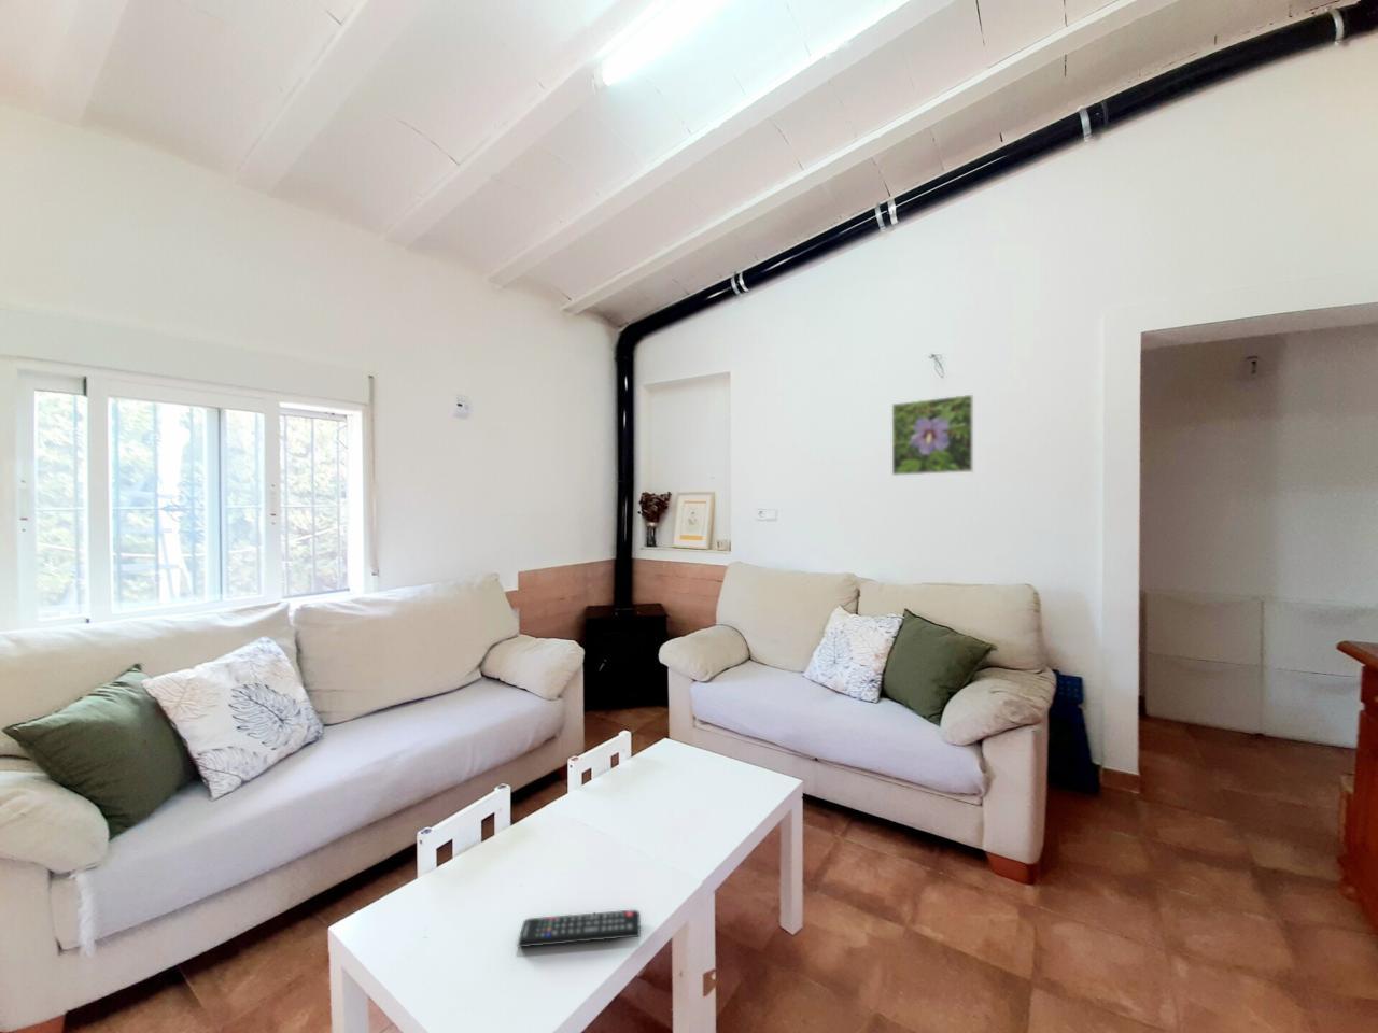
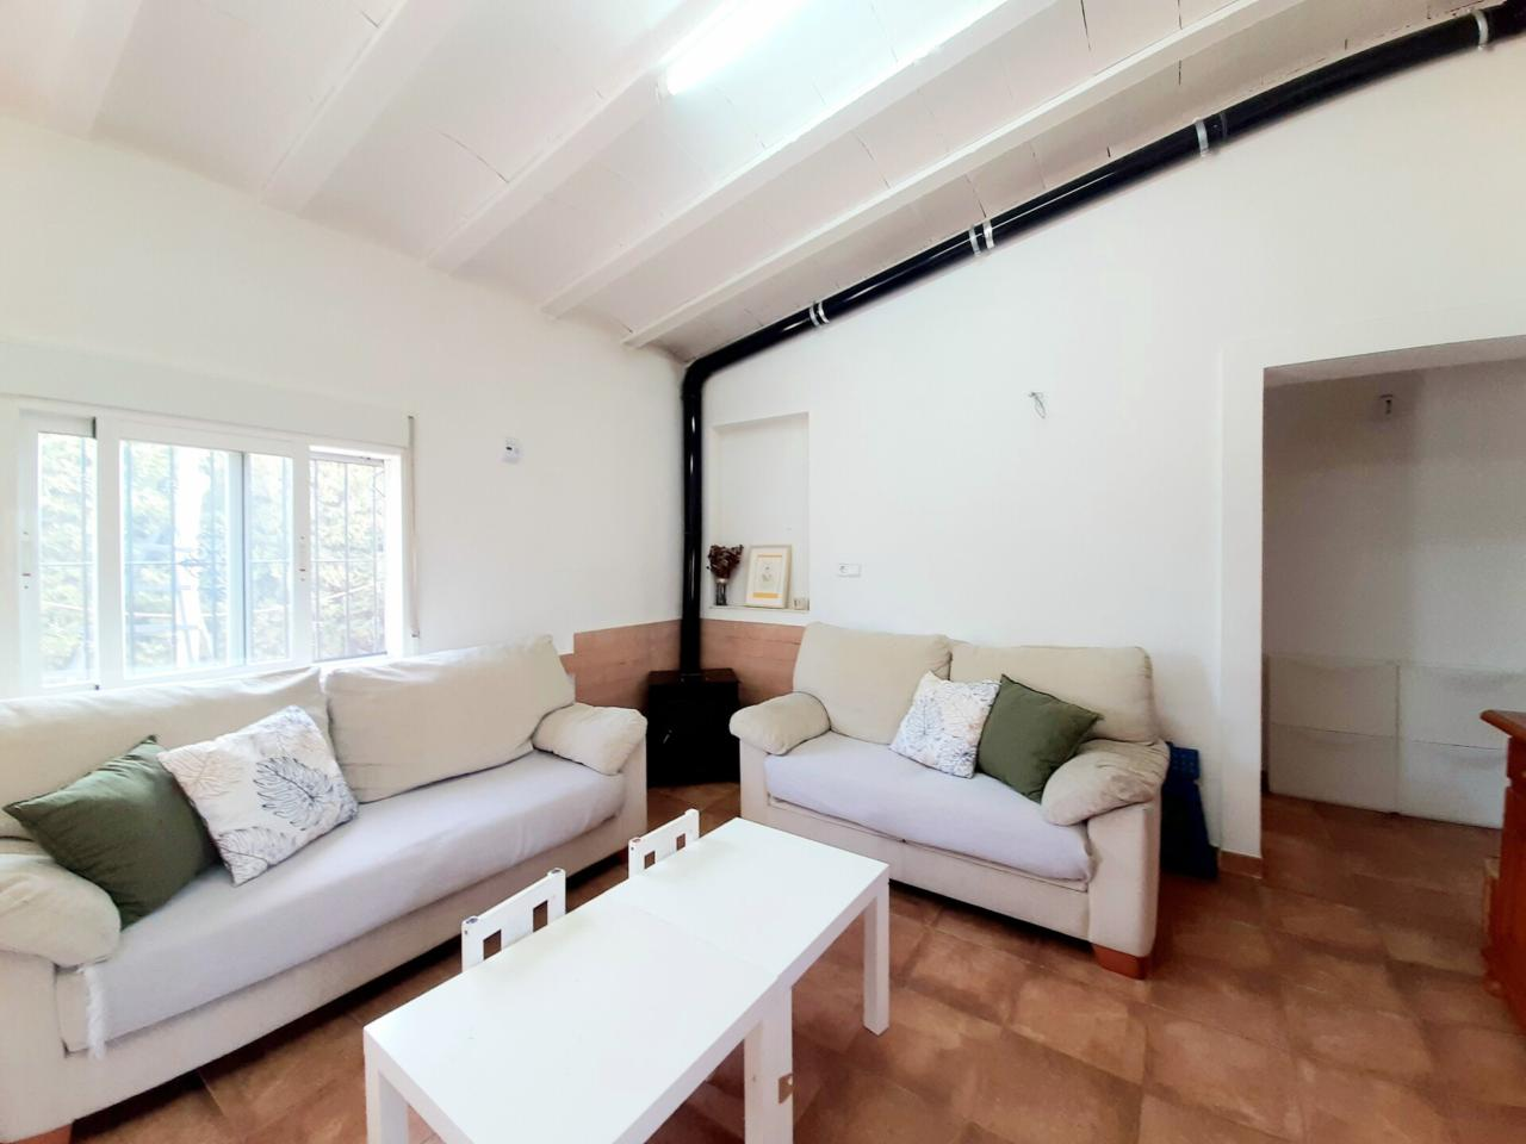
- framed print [892,394,974,476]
- remote control [516,909,641,948]
